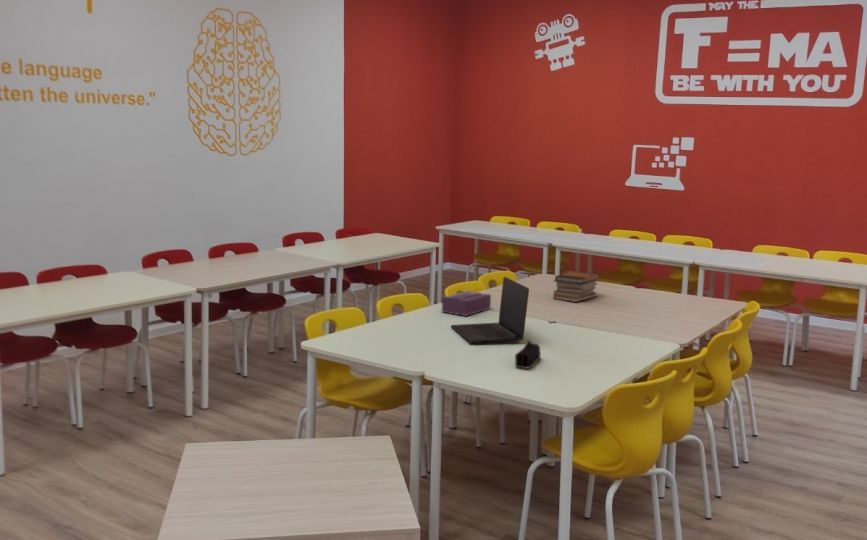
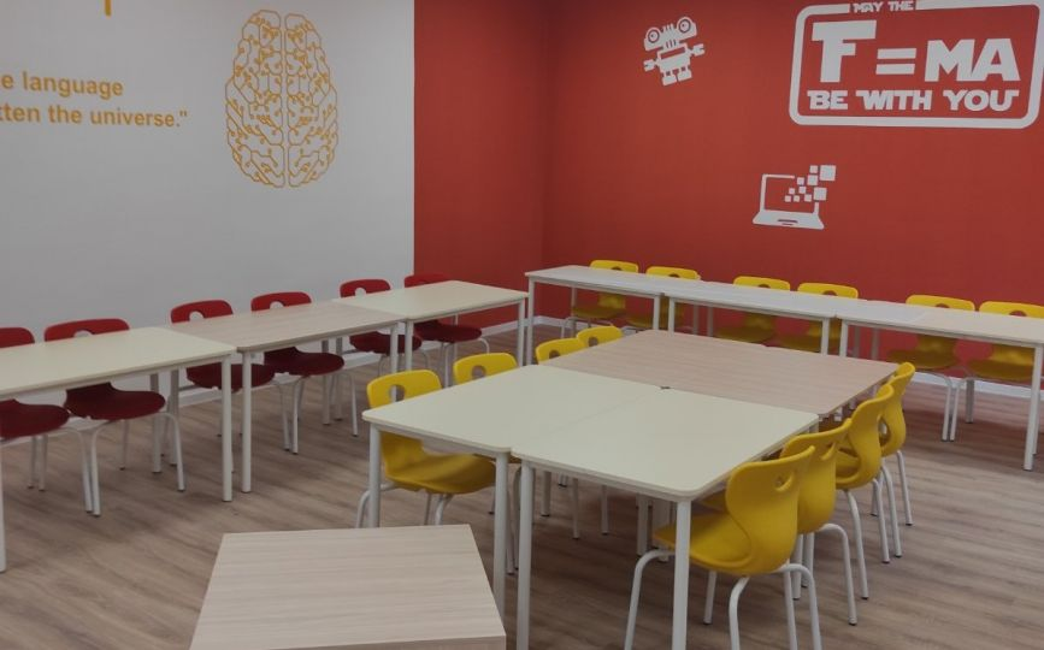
- pencil case [514,339,542,370]
- book stack [552,270,602,303]
- tissue box [441,290,492,317]
- laptop [450,276,530,344]
